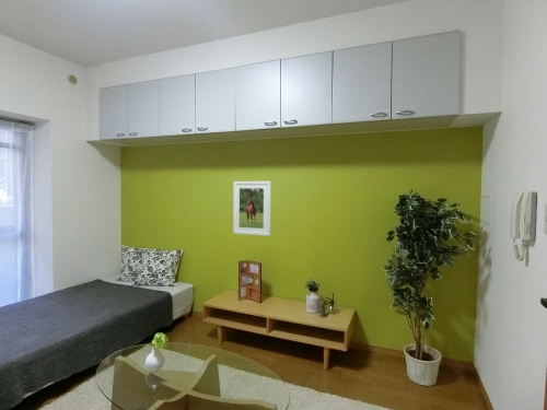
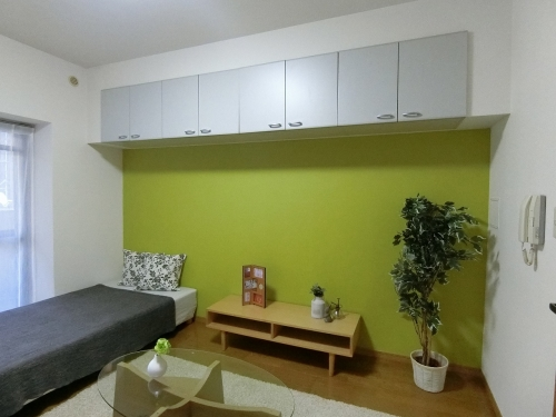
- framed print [232,180,271,237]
